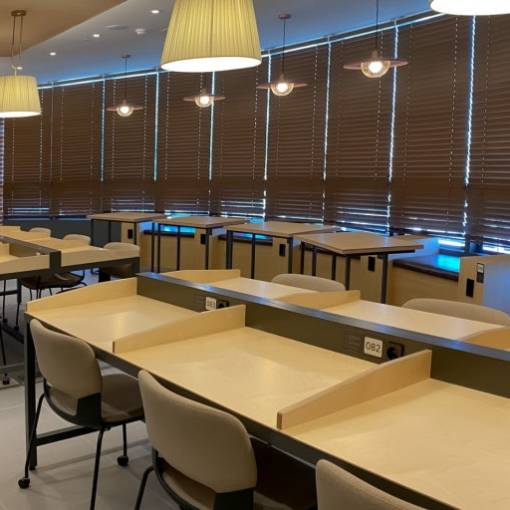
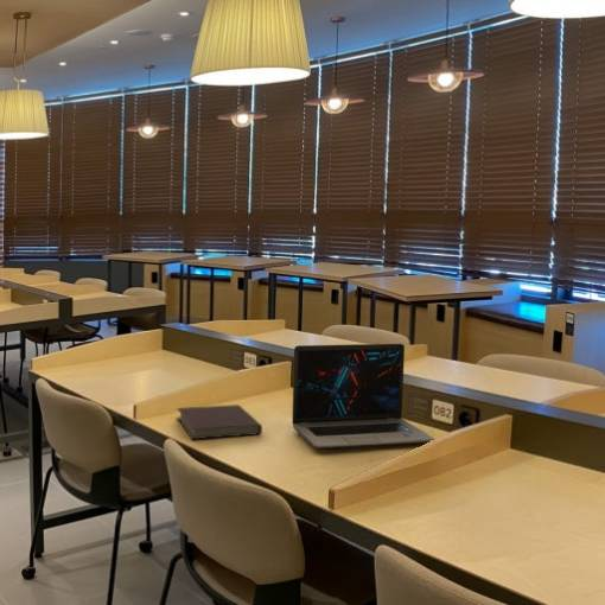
+ laptop [292,343,435,450]
+ notebook [176,403,263,440]
